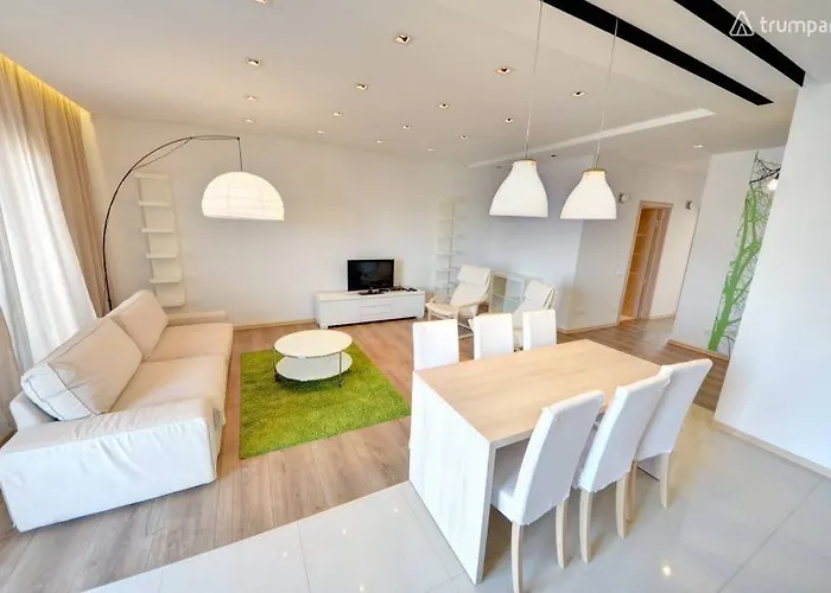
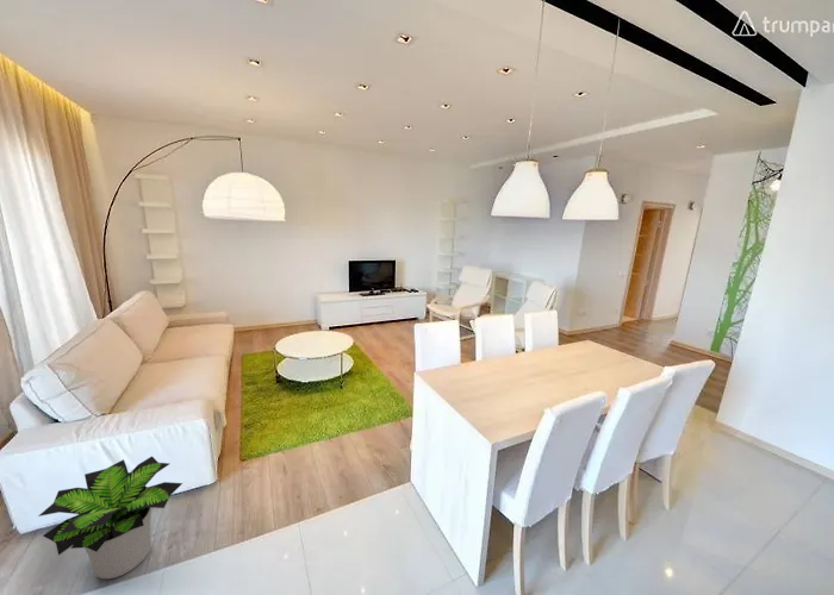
+ potted plant [37,455,183,581]
